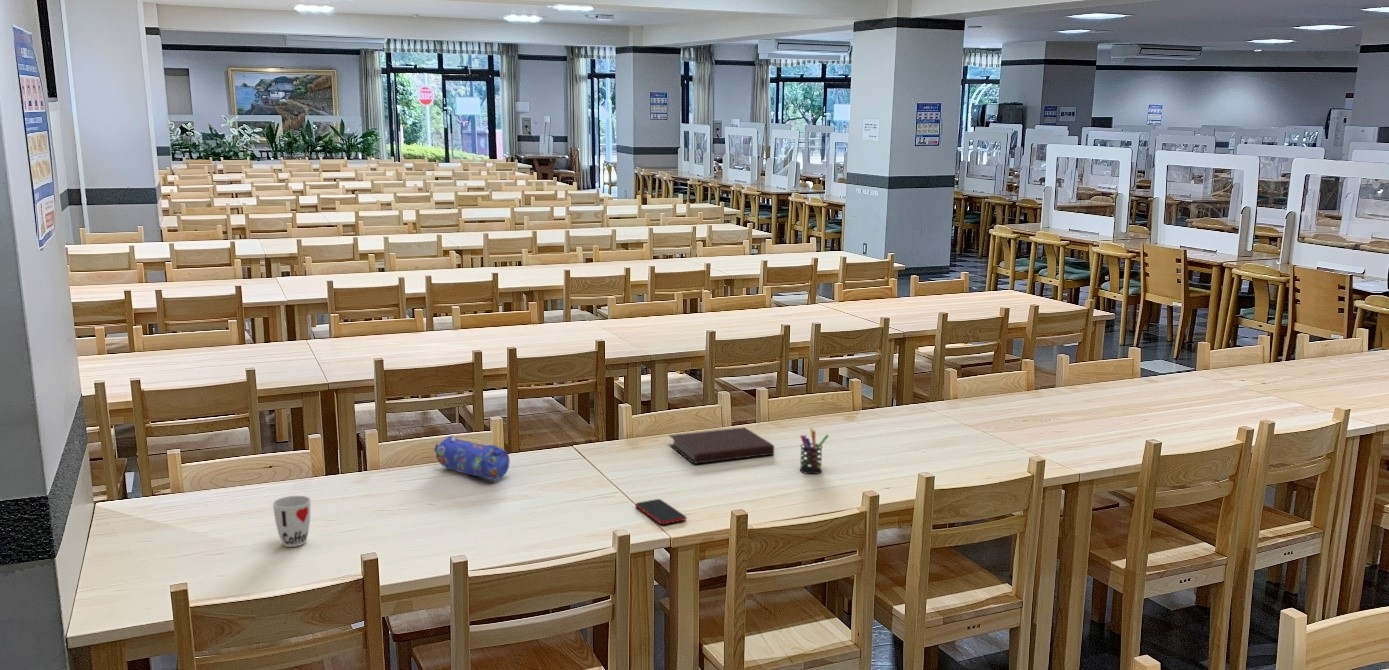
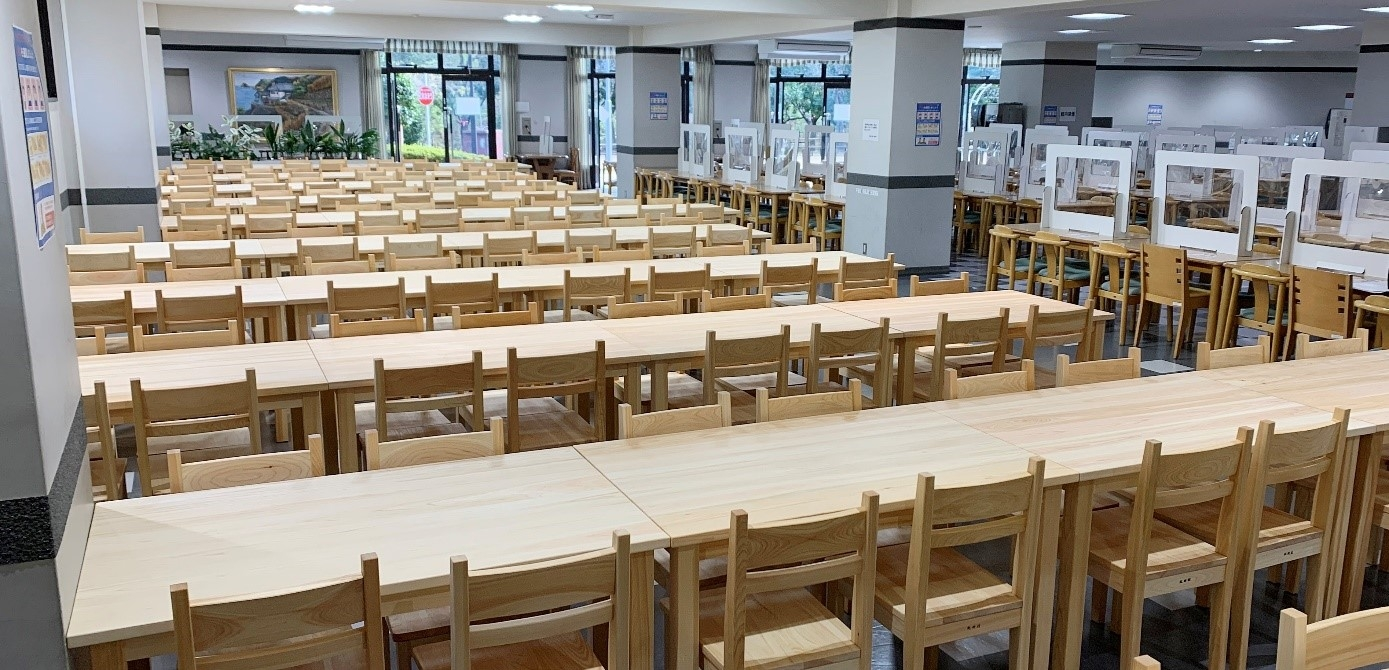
- notebook [667,426,775,465]
- pen holder [799,427,829,475]
- smartphone [634,498,687,525]
- pencil case [432,434,511,481]
- cup [272,495,312,548]
